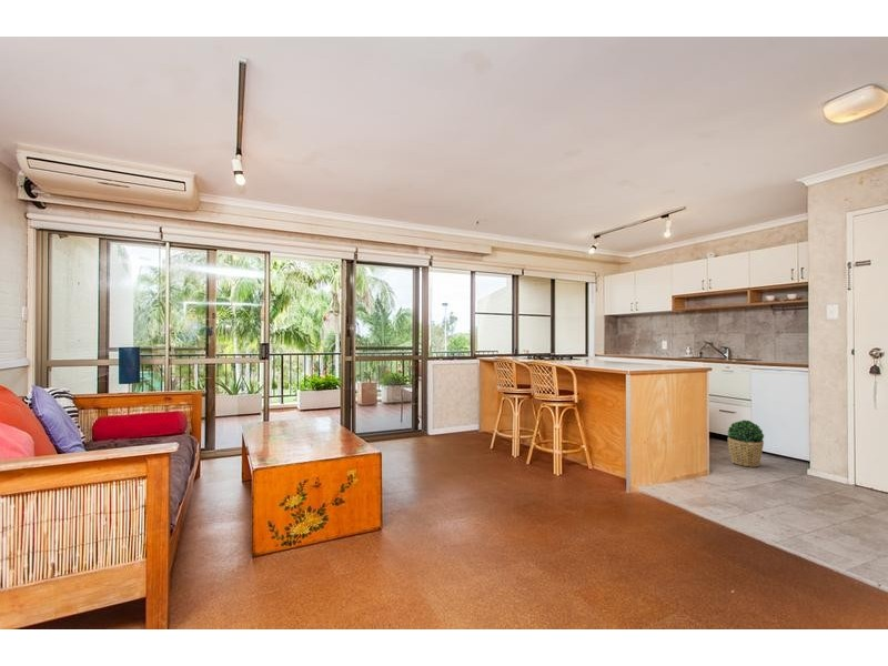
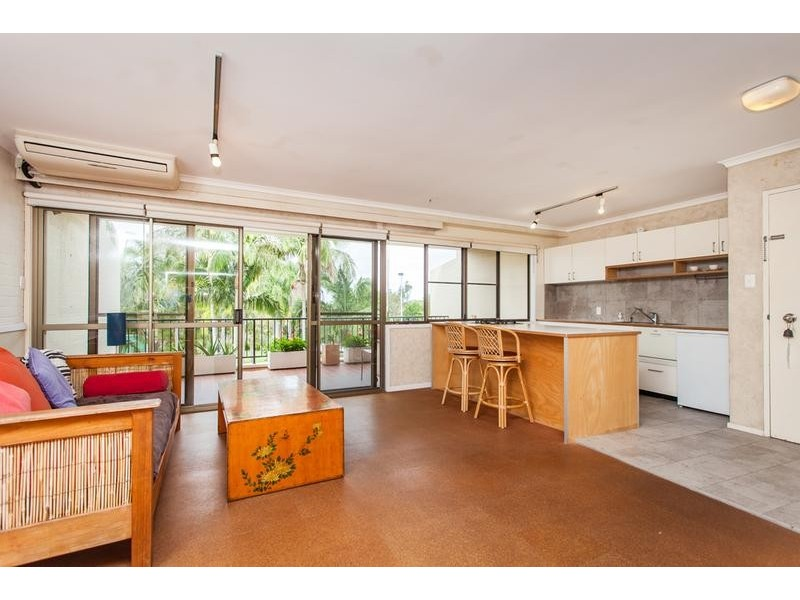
- potted plant [727,420,765,468]
